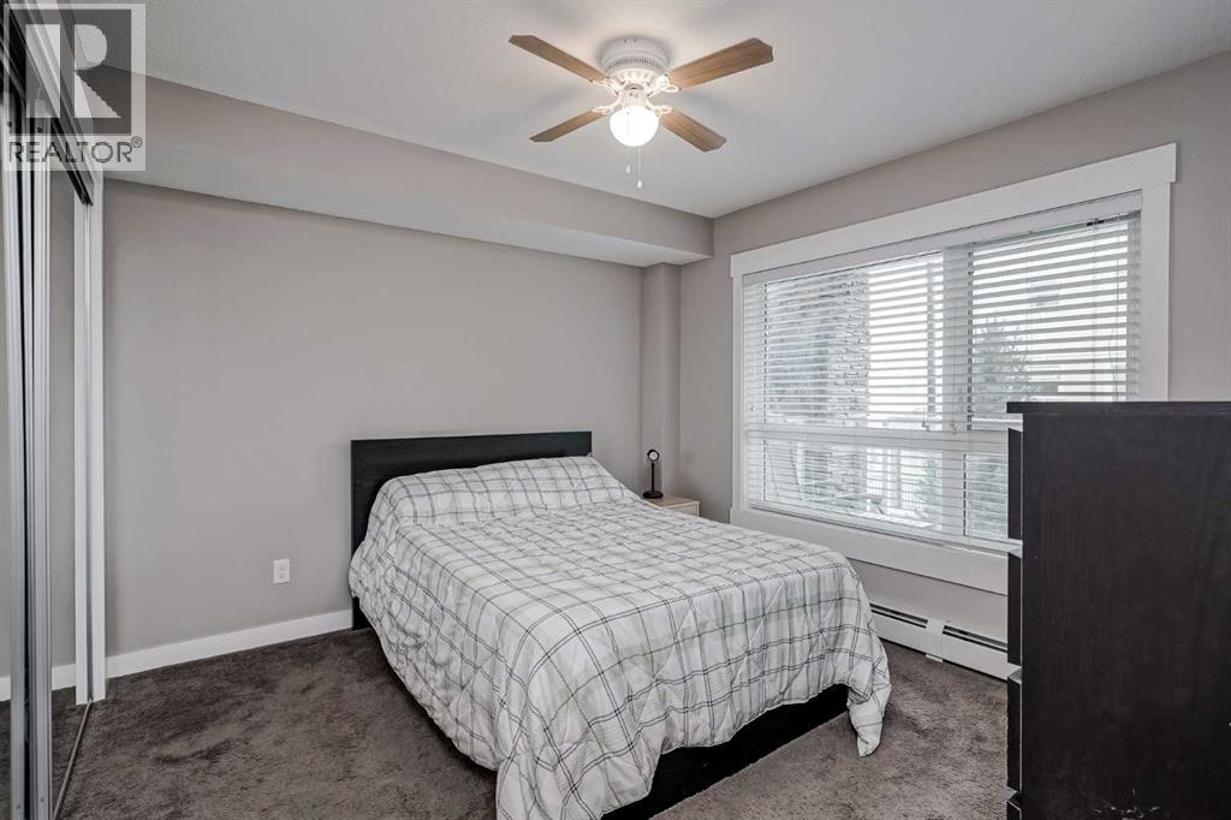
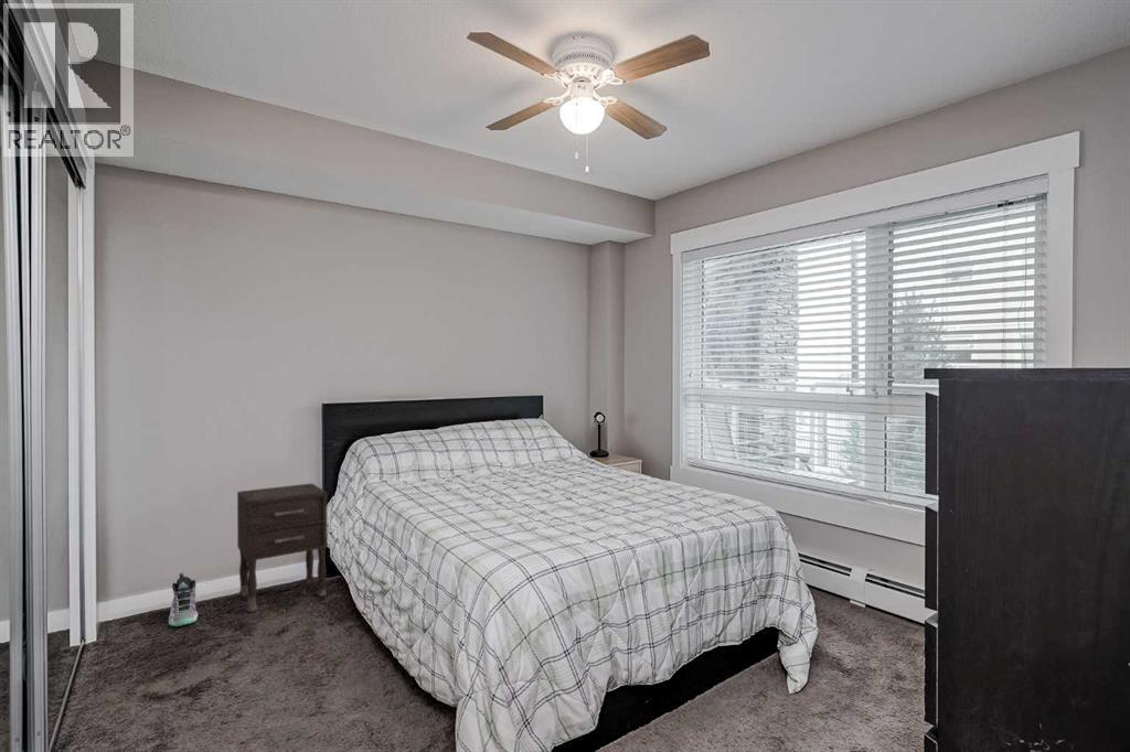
+ nightstand [236,482,329,613]
+ sneaker [168,572,199,627]
